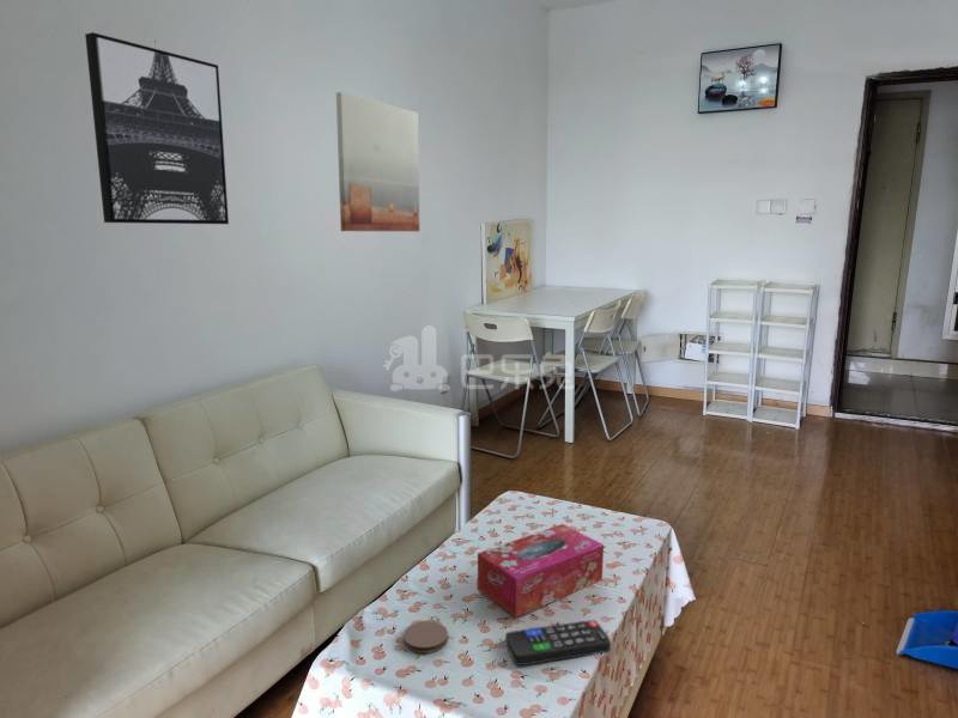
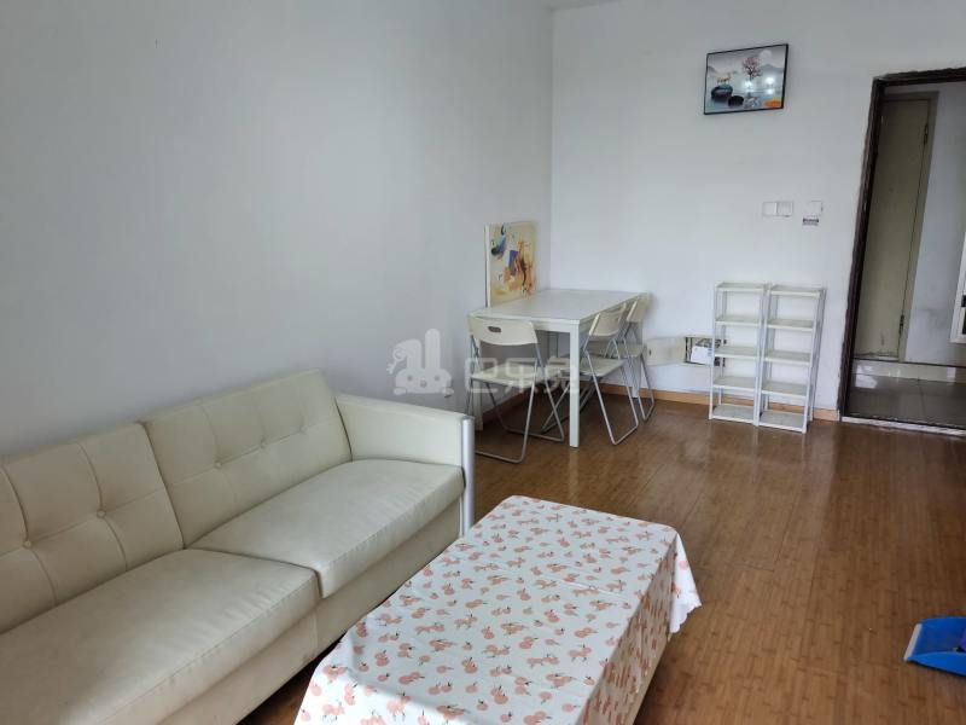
- wall art [335,91,420,232]
- remote control [504,619,612,667]
- tissue box [477,523,605,619]
- coaster [402,620,449,655]
- wall art [84,31,230,225]
